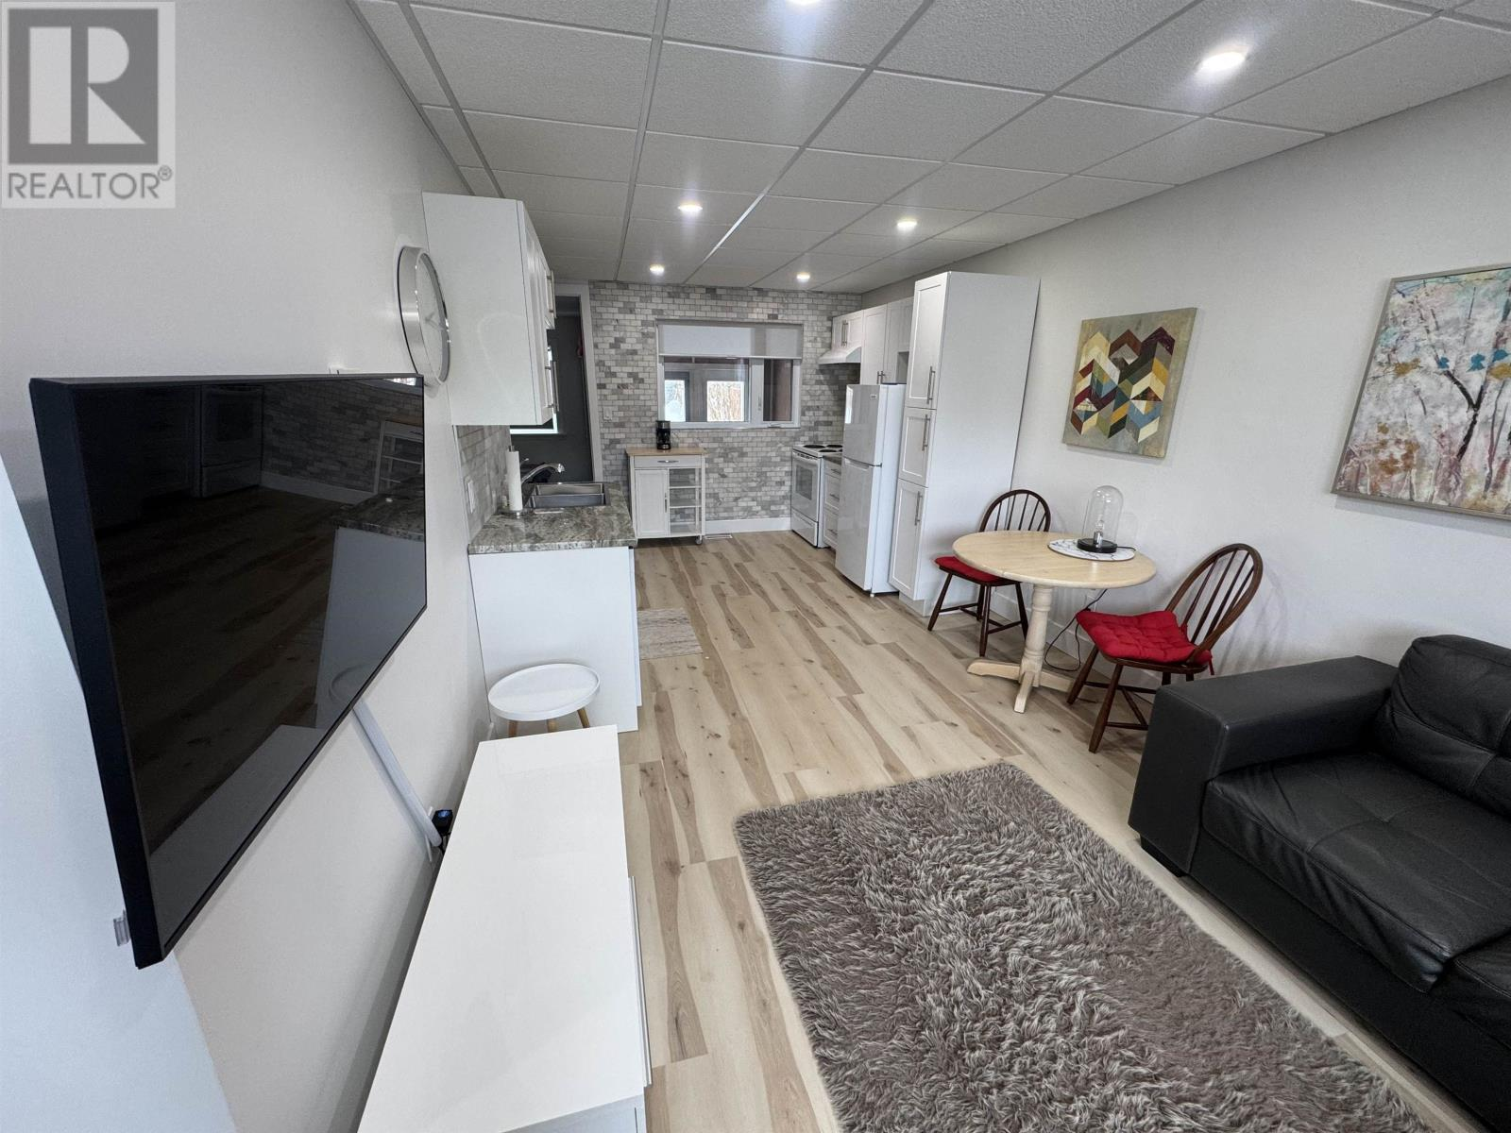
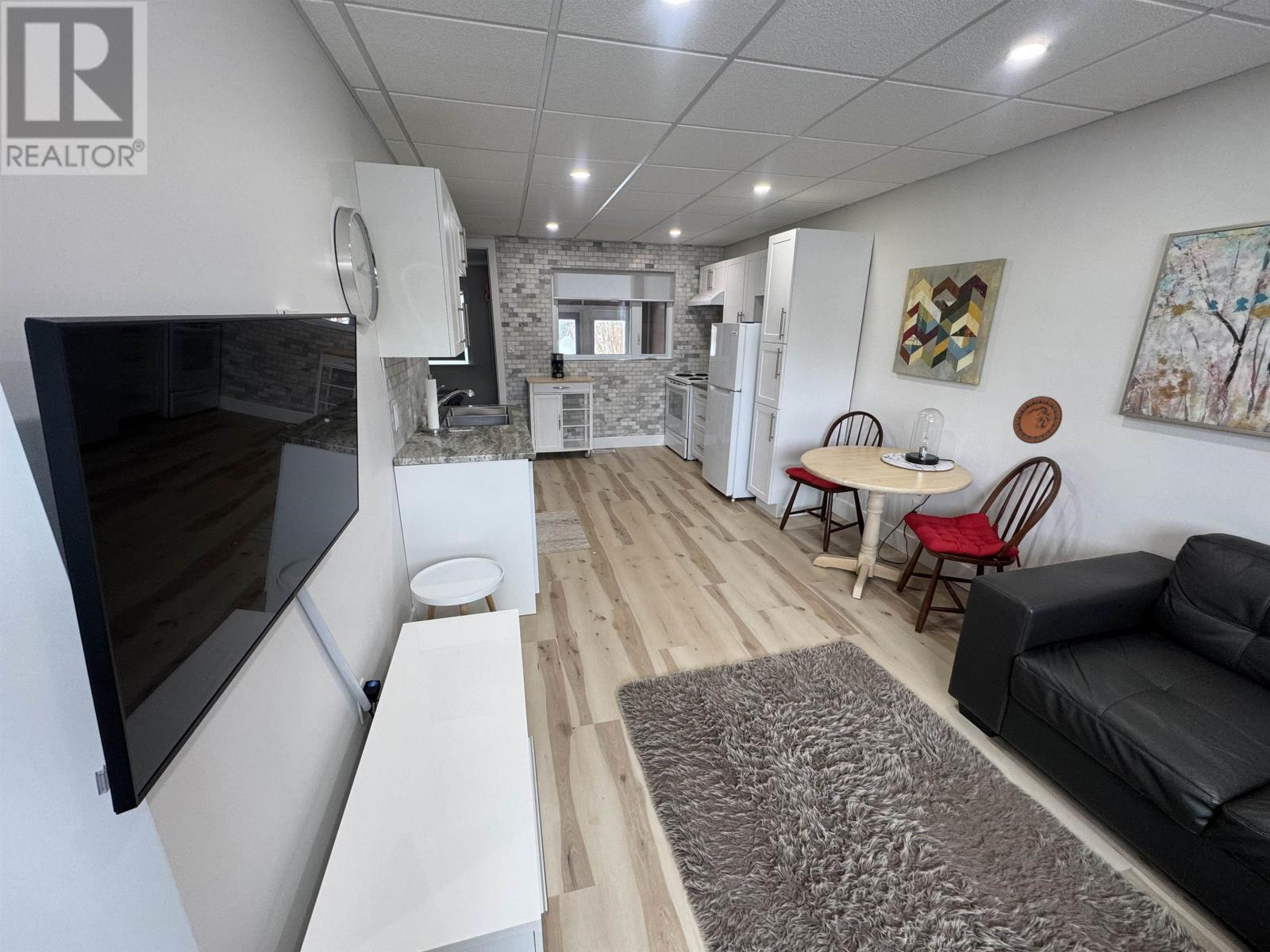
+ decorative plate [1012,395,1063,444]
